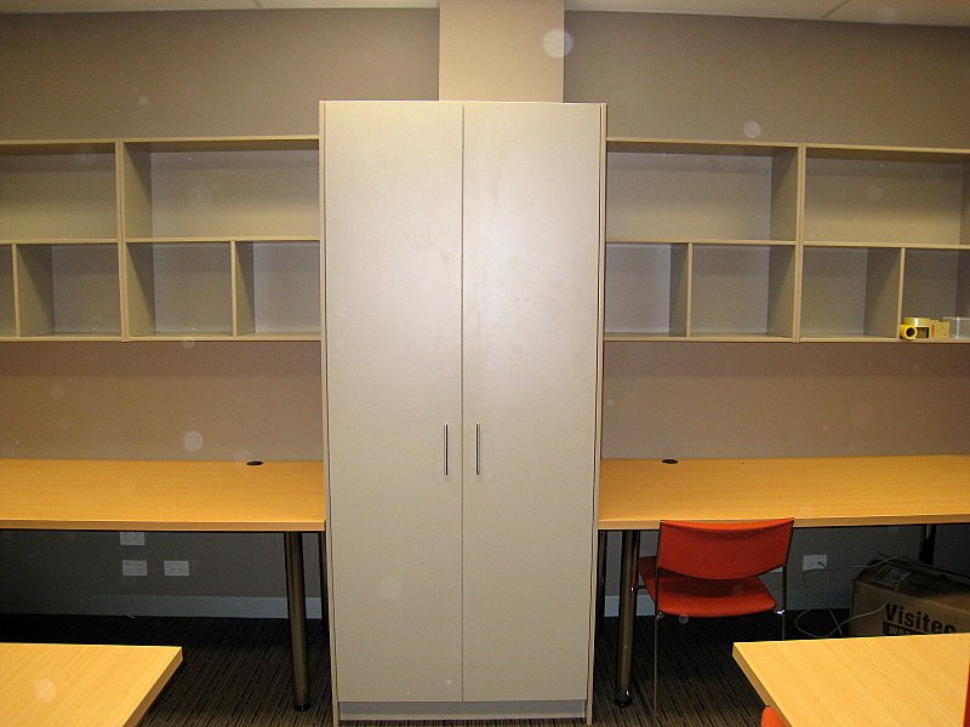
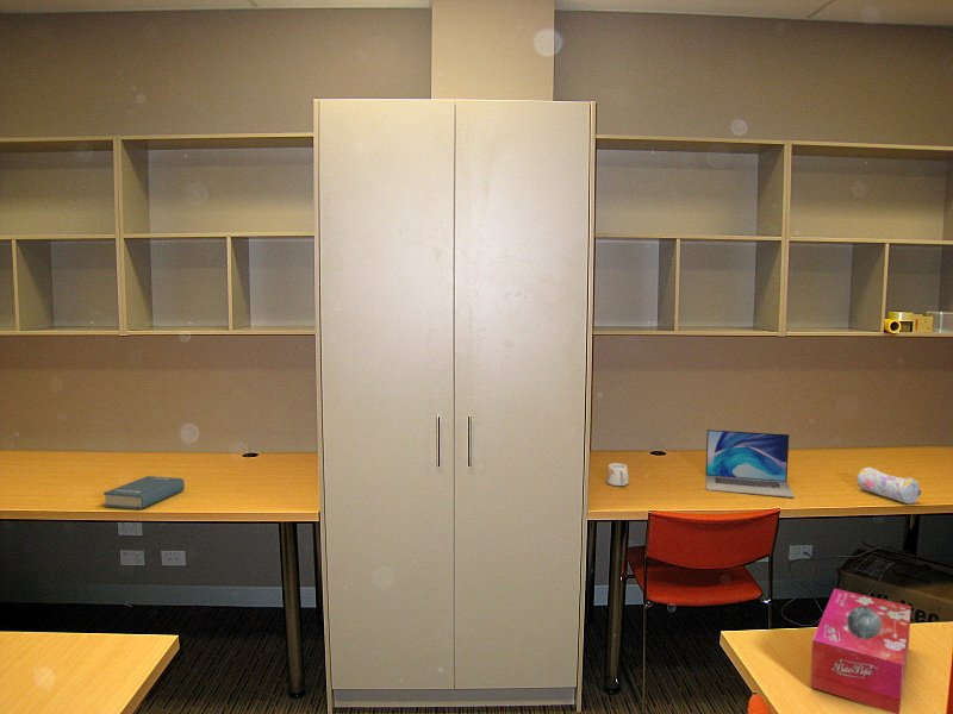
+ mug [605,462,629,487]
+ pencil case [857,466,922,505]
+ laptop [705,428,796,499]
+ tissue box [809,588,912,714]
+ book [102,475,186,511]
